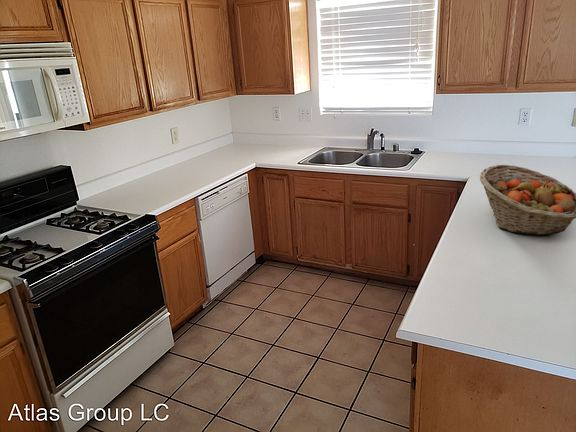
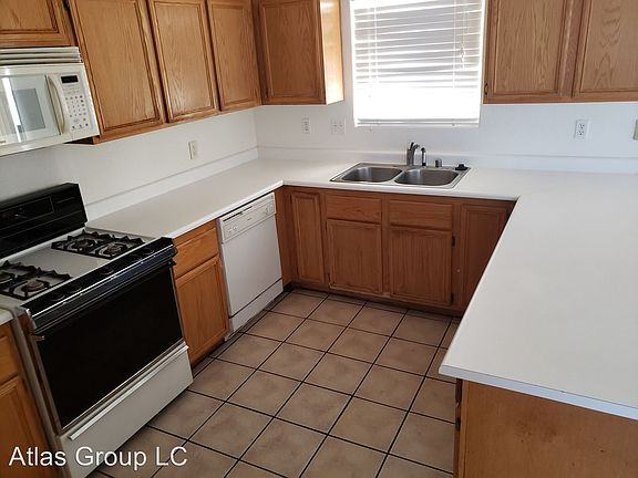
- fruit basket [479,164,576,236]
